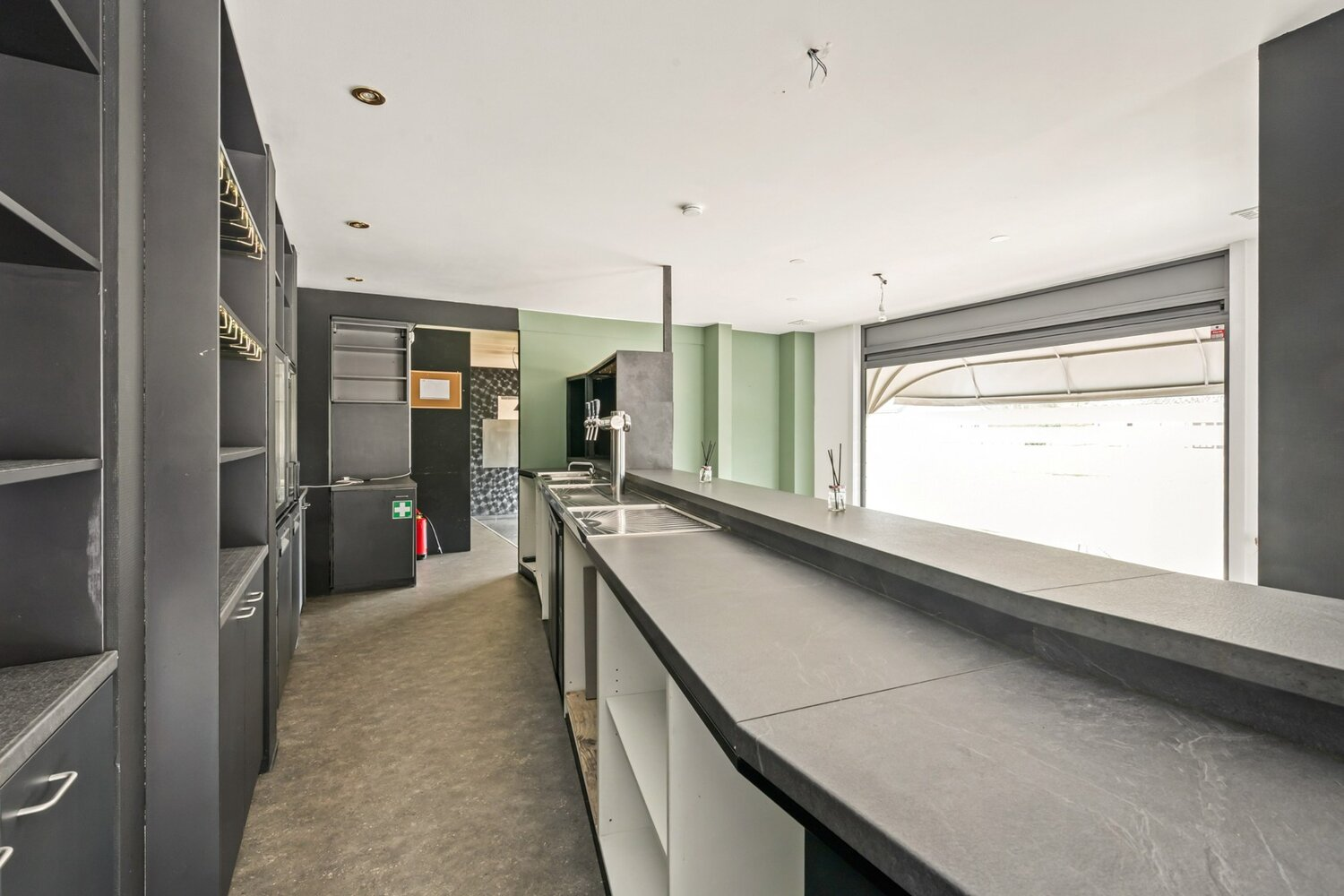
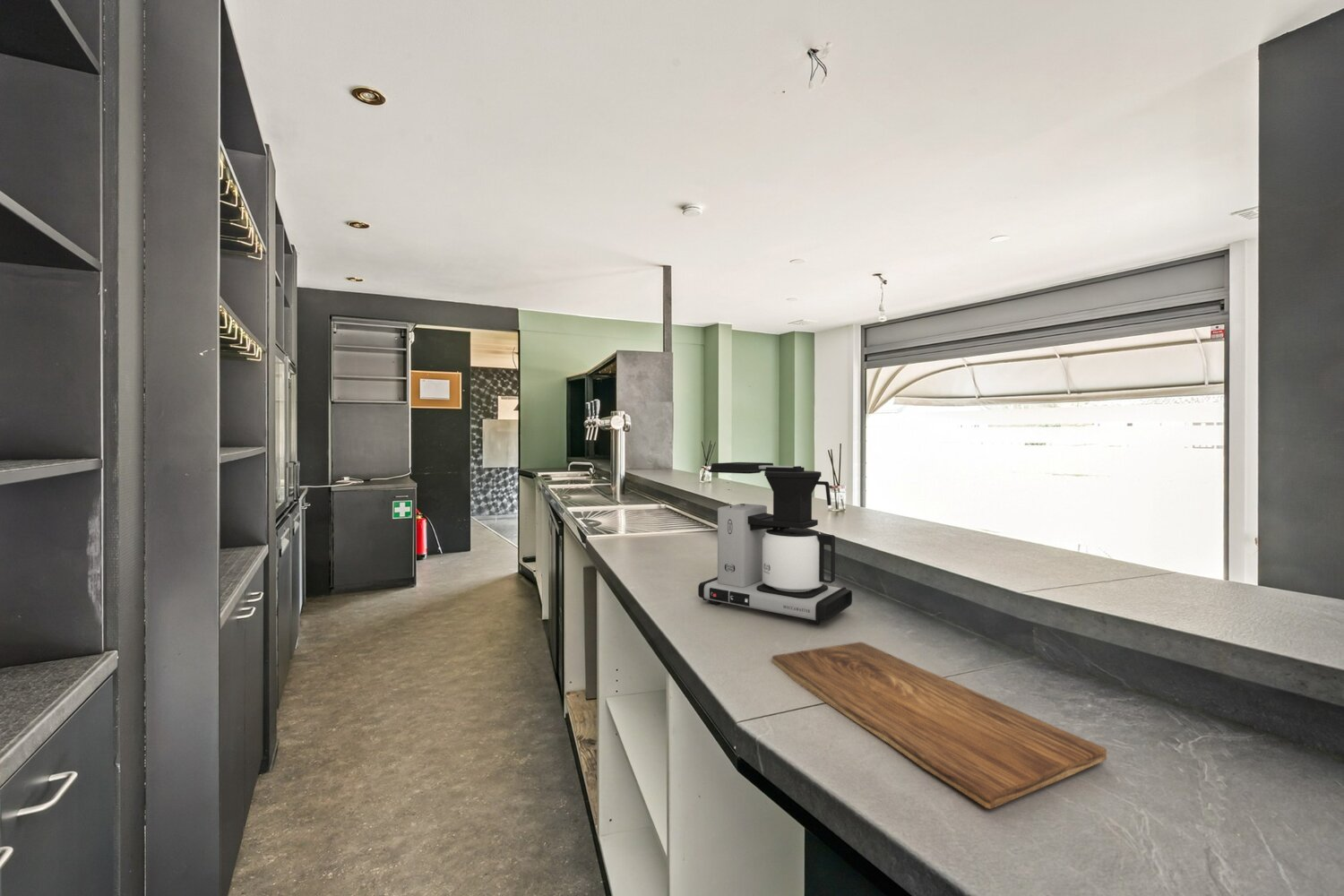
+ cutting board [771,641,1107,810]
+ coffee maker [697,461,853,625]
